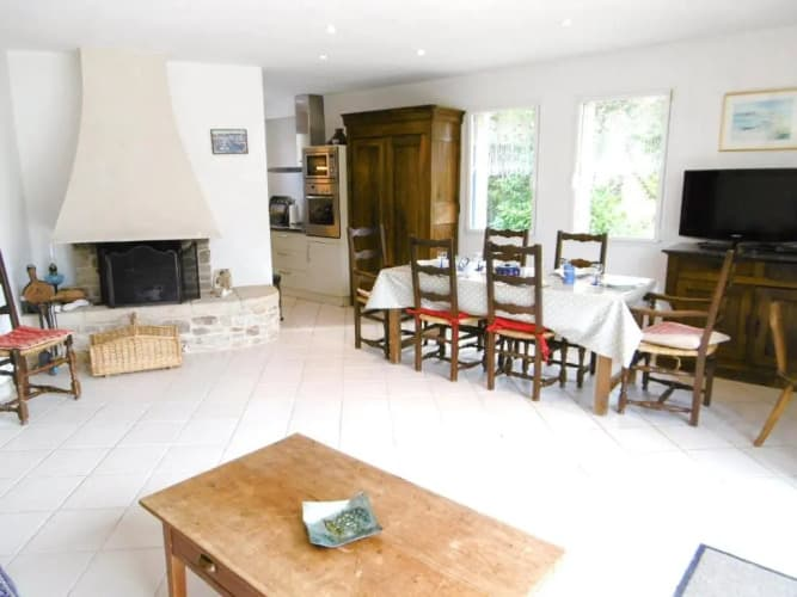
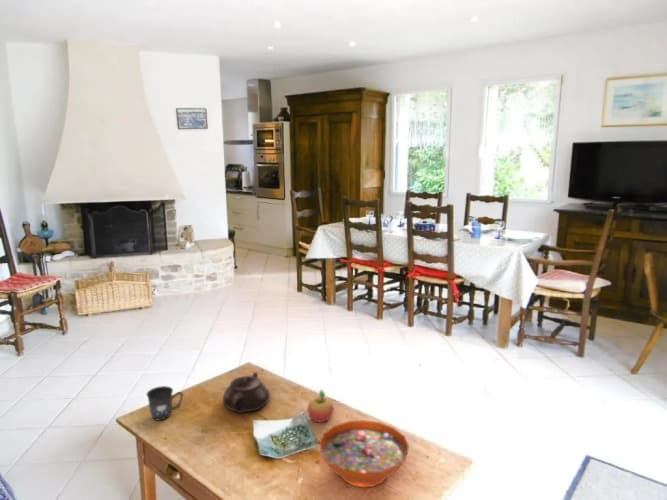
+ decorative bowl [318,419,410,488]
+ fruit [306,389,334,424]
+ mug [145,385,184,421]
+ teapot [222,371,271,414]
